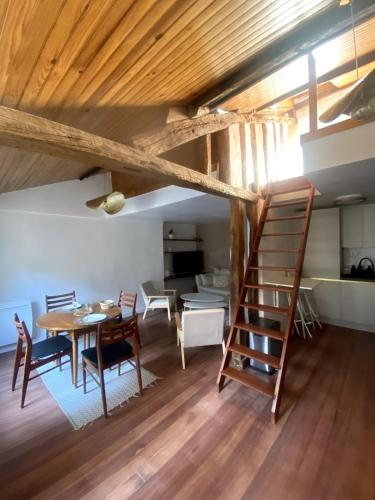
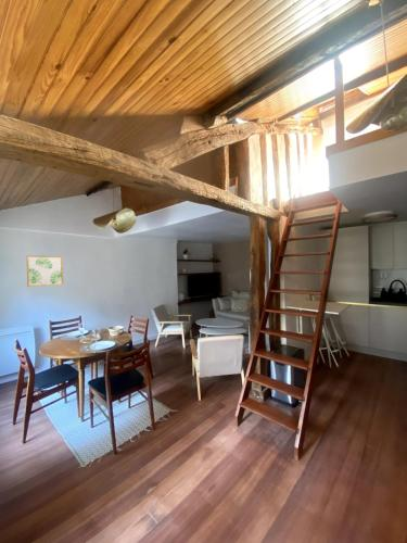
+ wall art [26,254,64,288]
